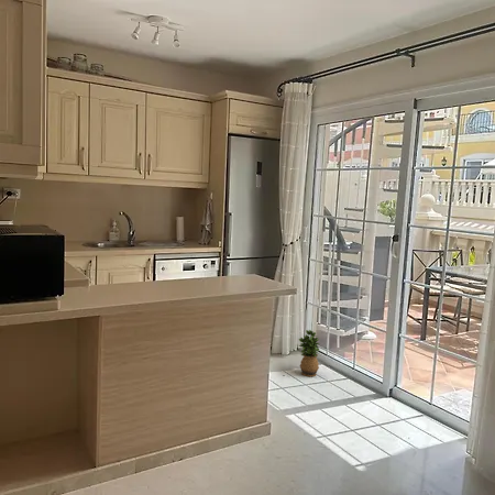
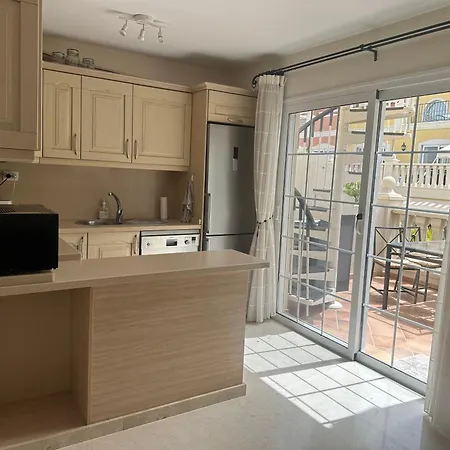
- potted plant [297,329,320,377]
